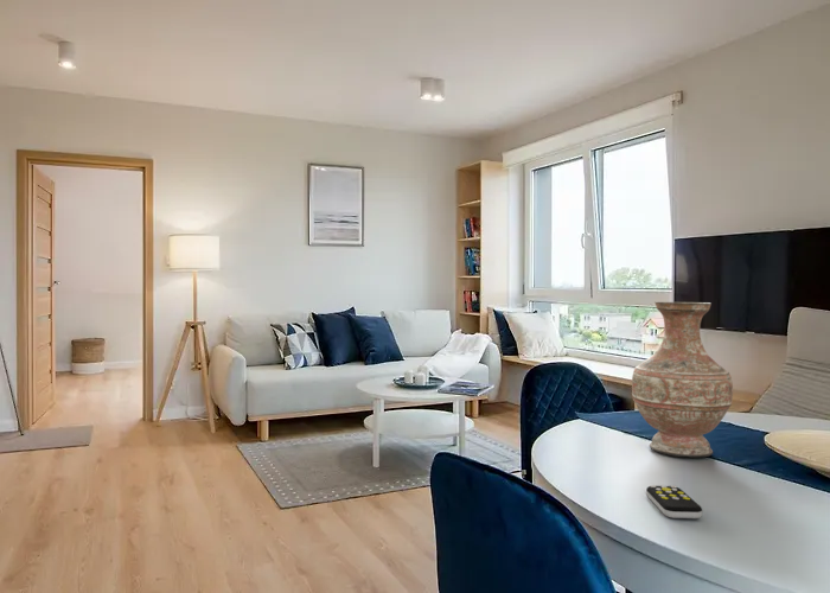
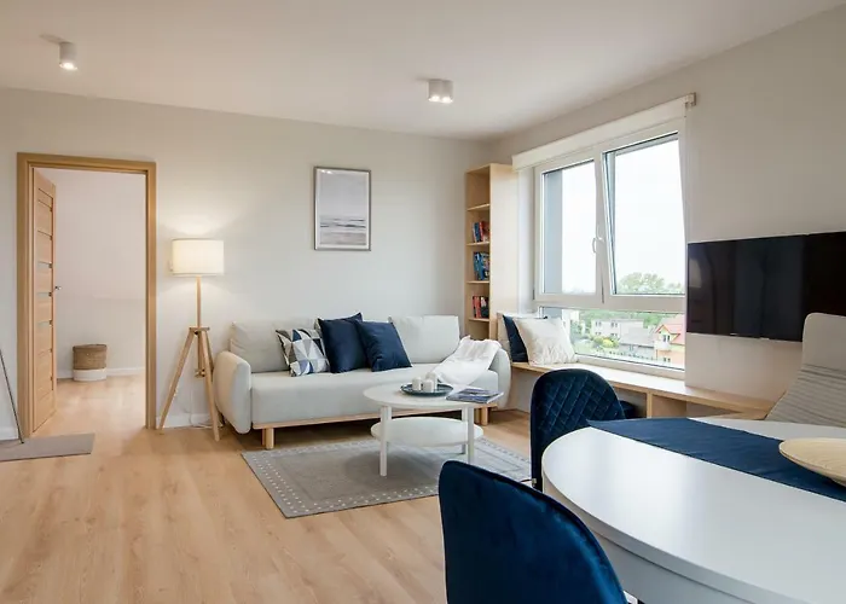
- vase [631,300,734,458]
- remote control [645,484,703,519]
